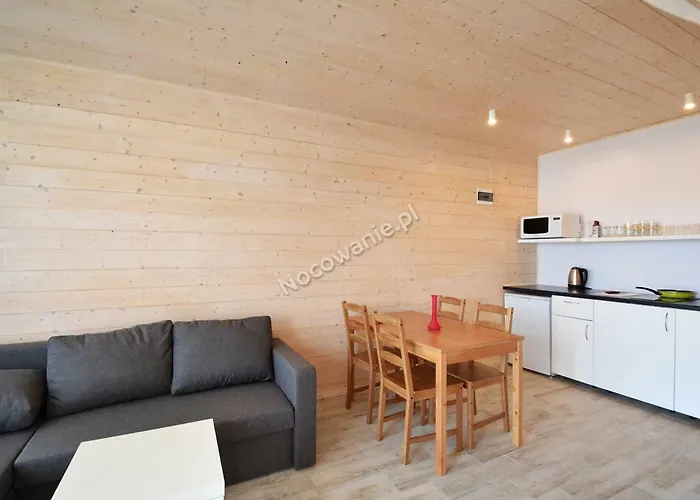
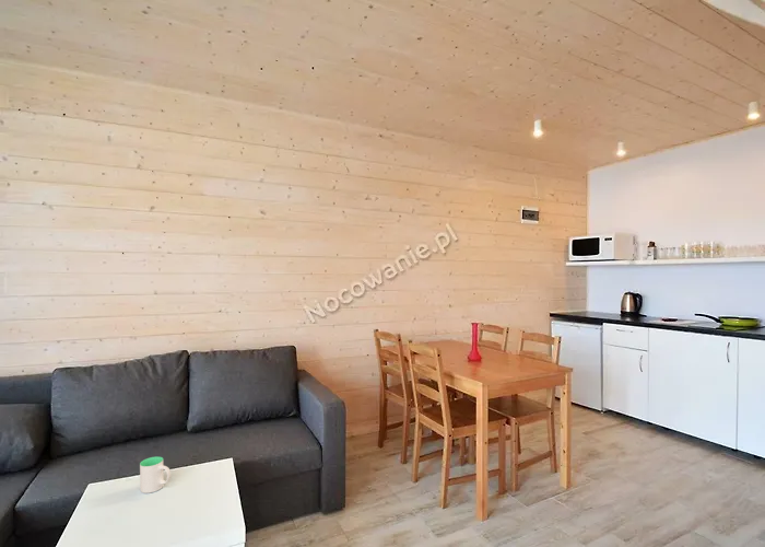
+ mug [139,456,172,494]
